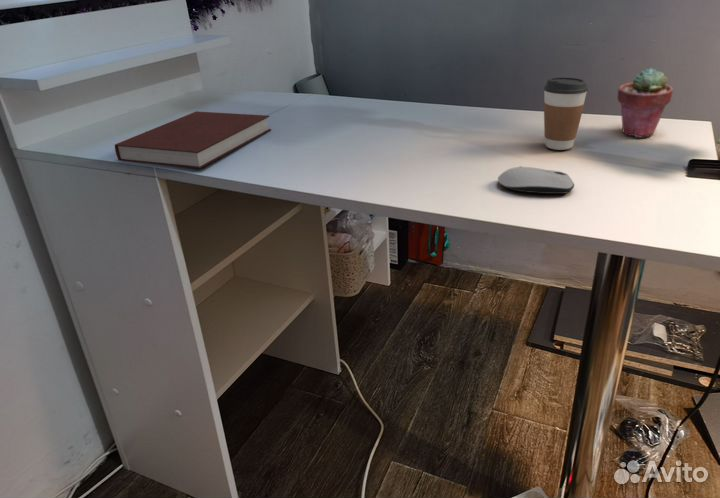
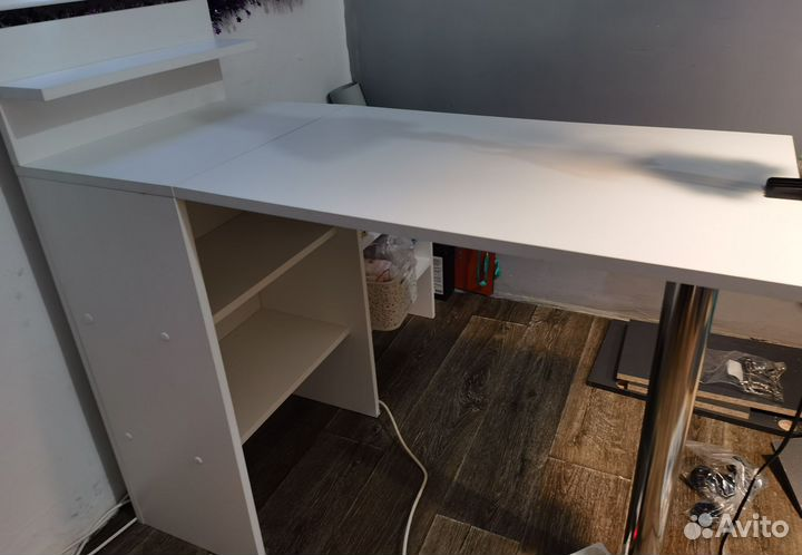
- coffee cup [543,76,589,151]
- potted succulent [616,67,674,138]
- computer mouse [497,166,575,195]
- notebook [114,110,272,170]
